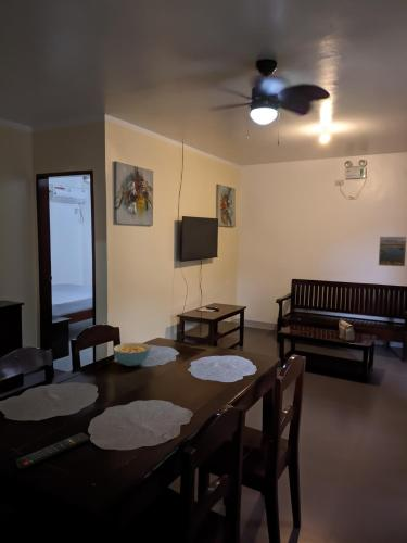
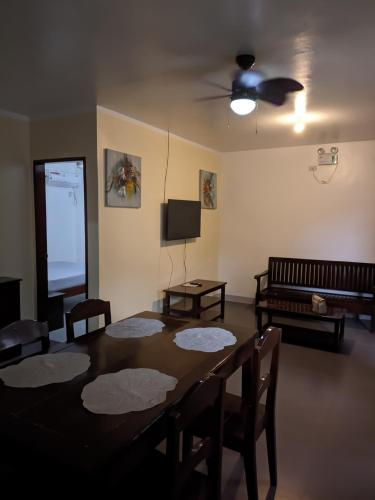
- remote control [15,431,91,470]
- cereal bowl [112,342,151,367]
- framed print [378,236,407,267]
